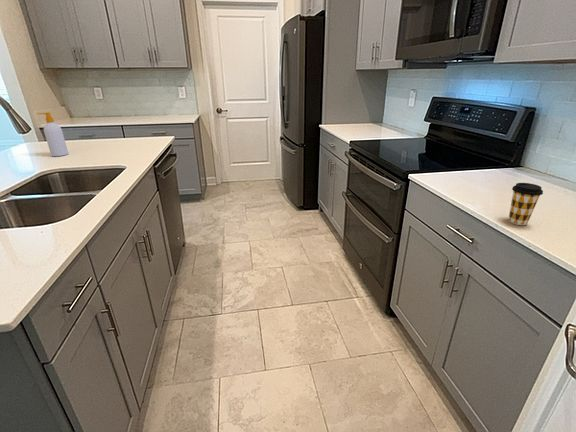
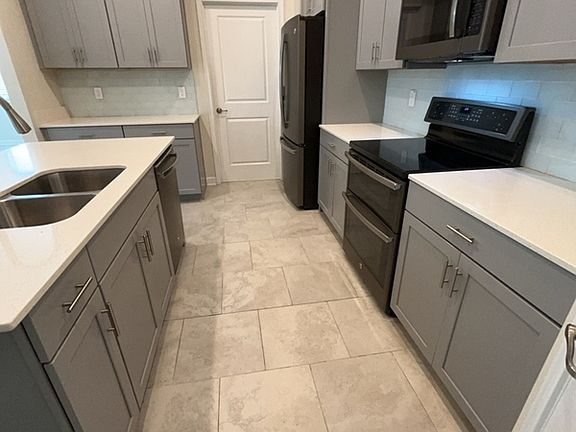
- coffee cup [507,182,544,226]
- soap bottle [36,111,69,157]
